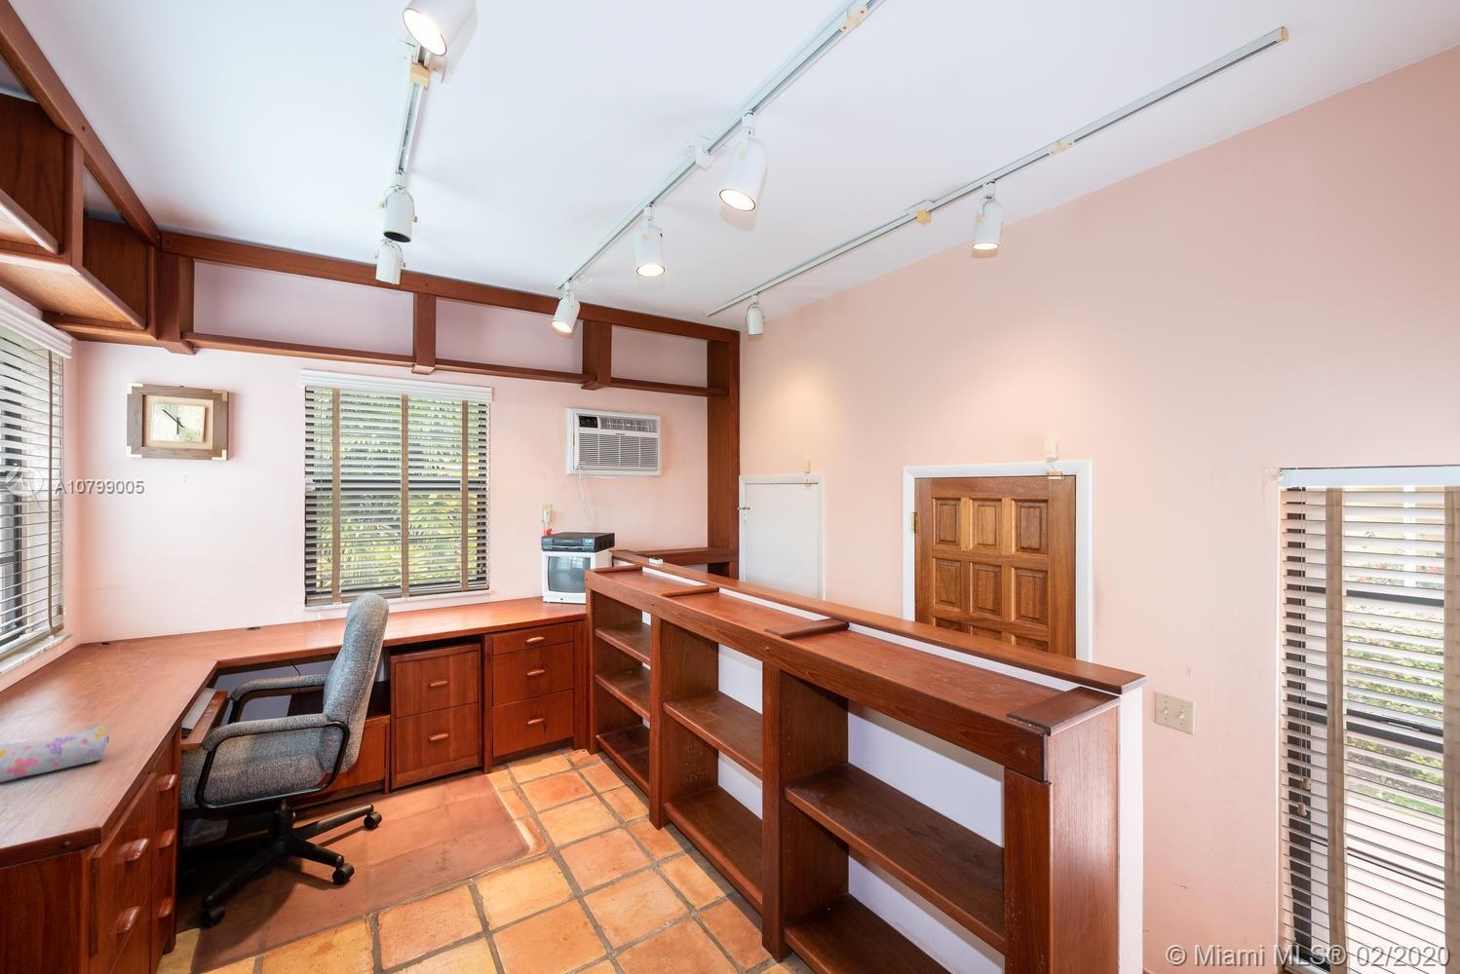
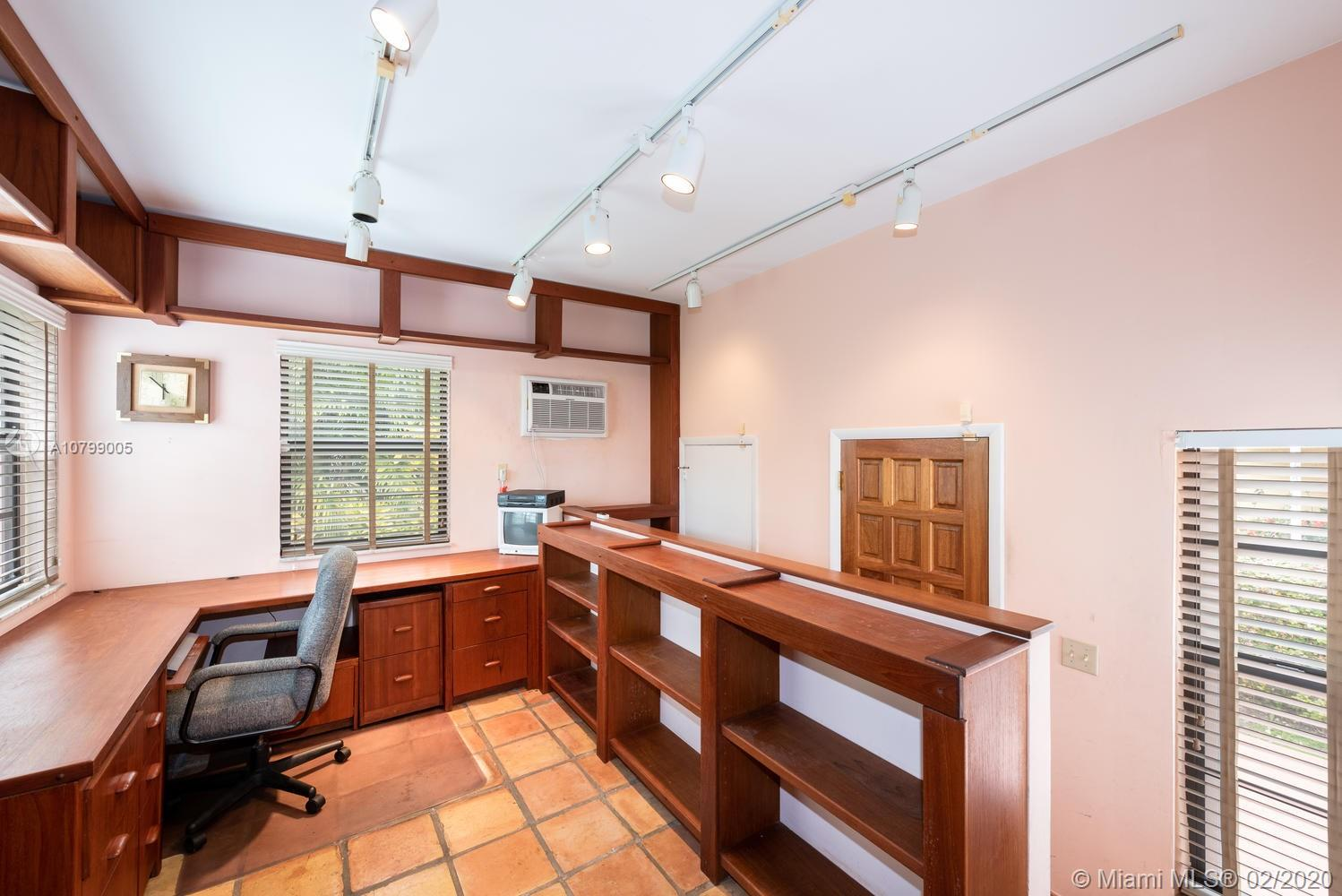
- pencil case [0,724,110,783]
